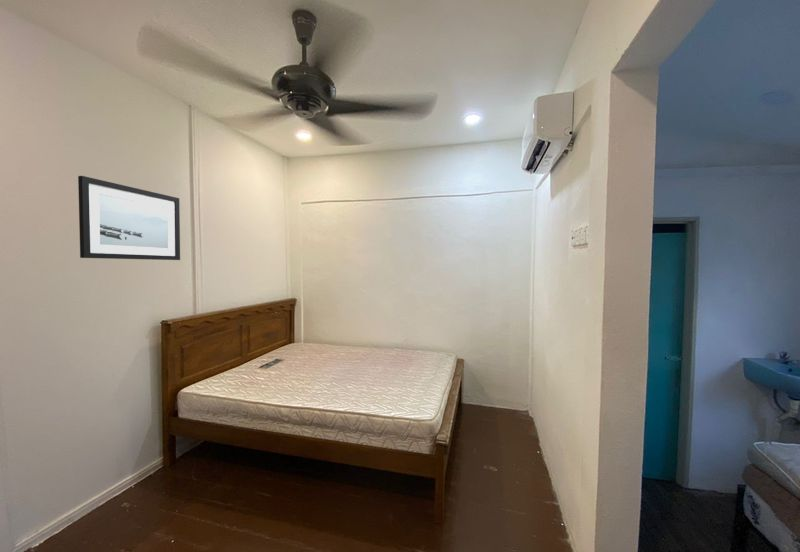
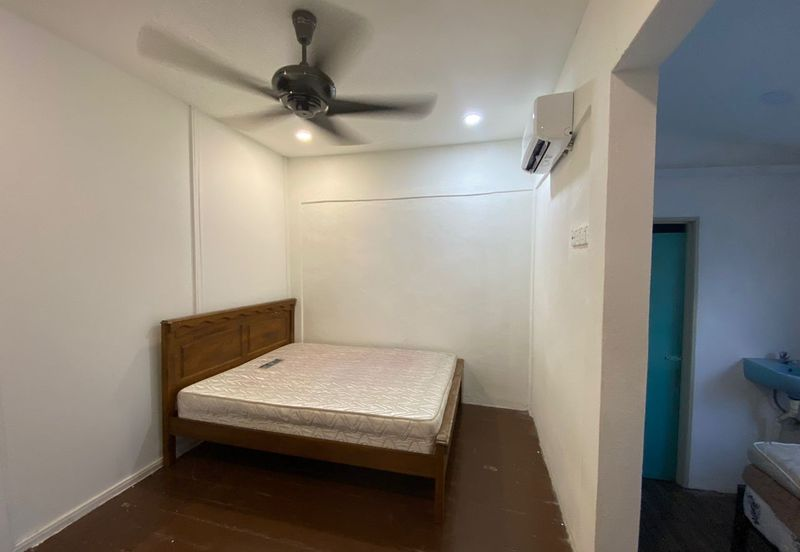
- wall art [77,175,181,261]
